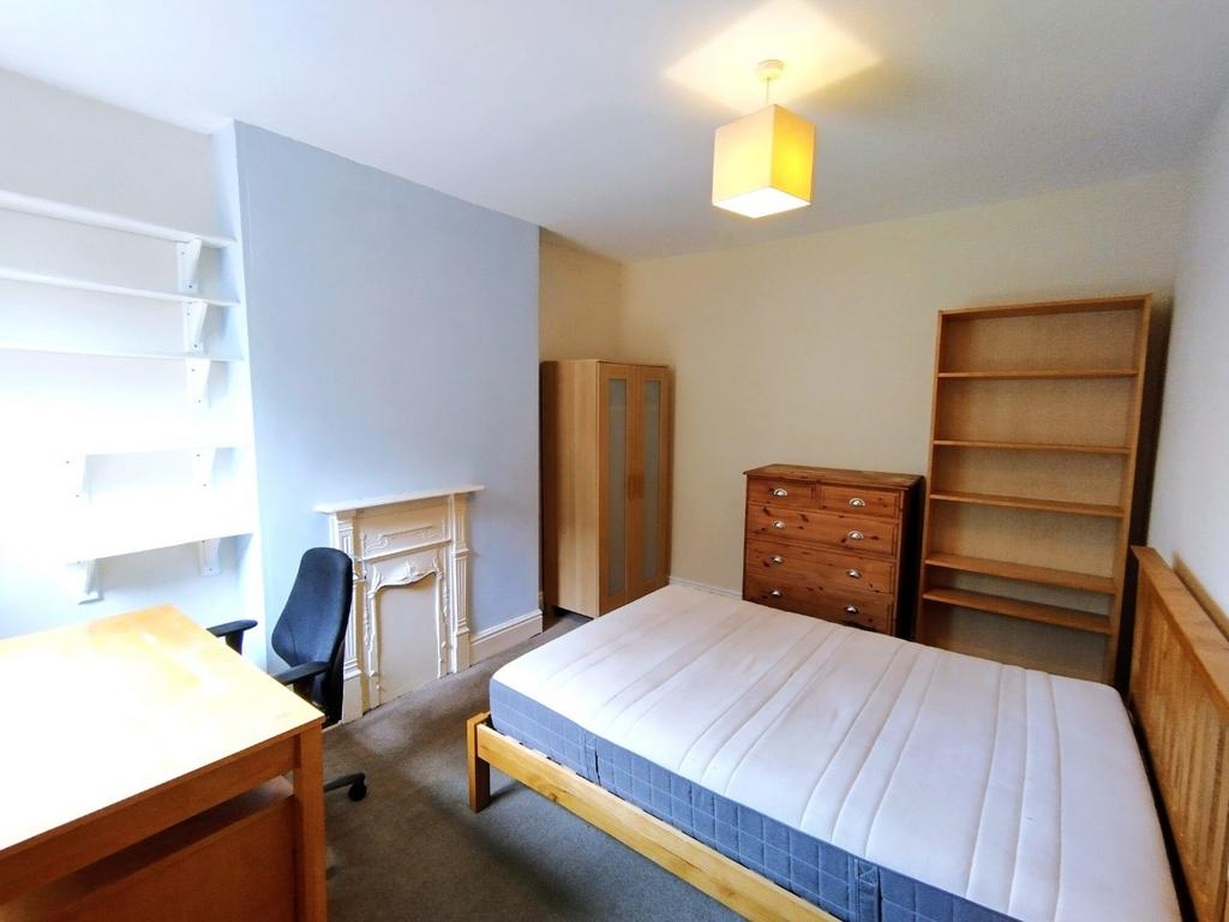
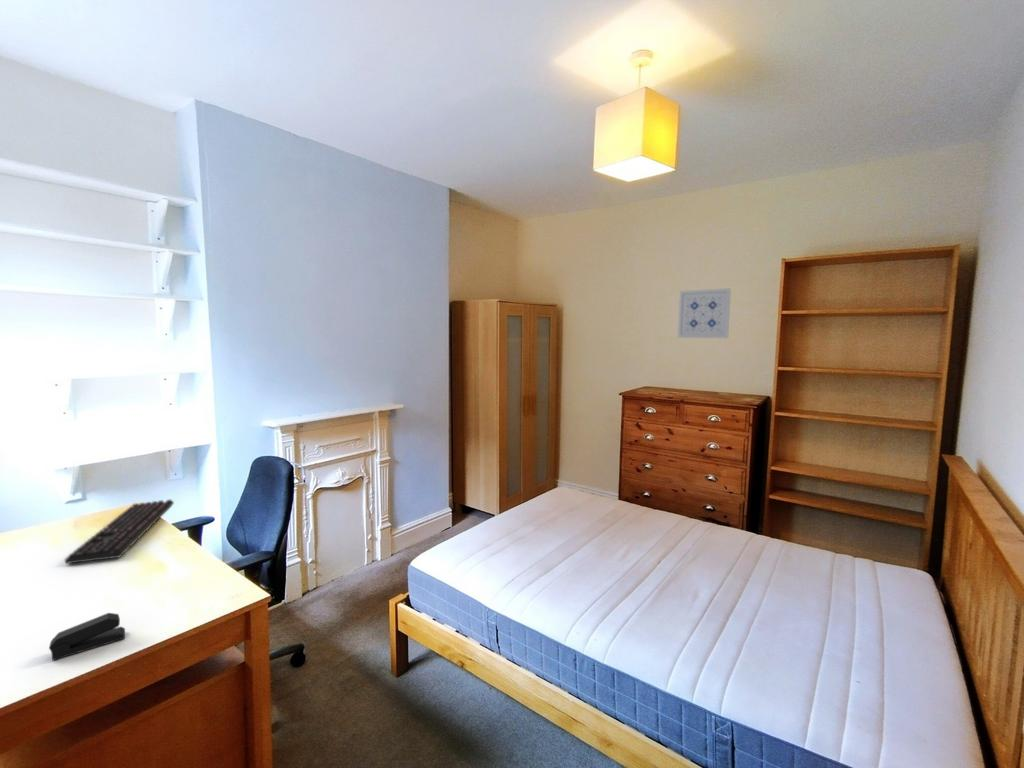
+ keyboard [64,498,175,565]
+ stapler [48,612,126,662]
+ wall art [677,287,732,339]
